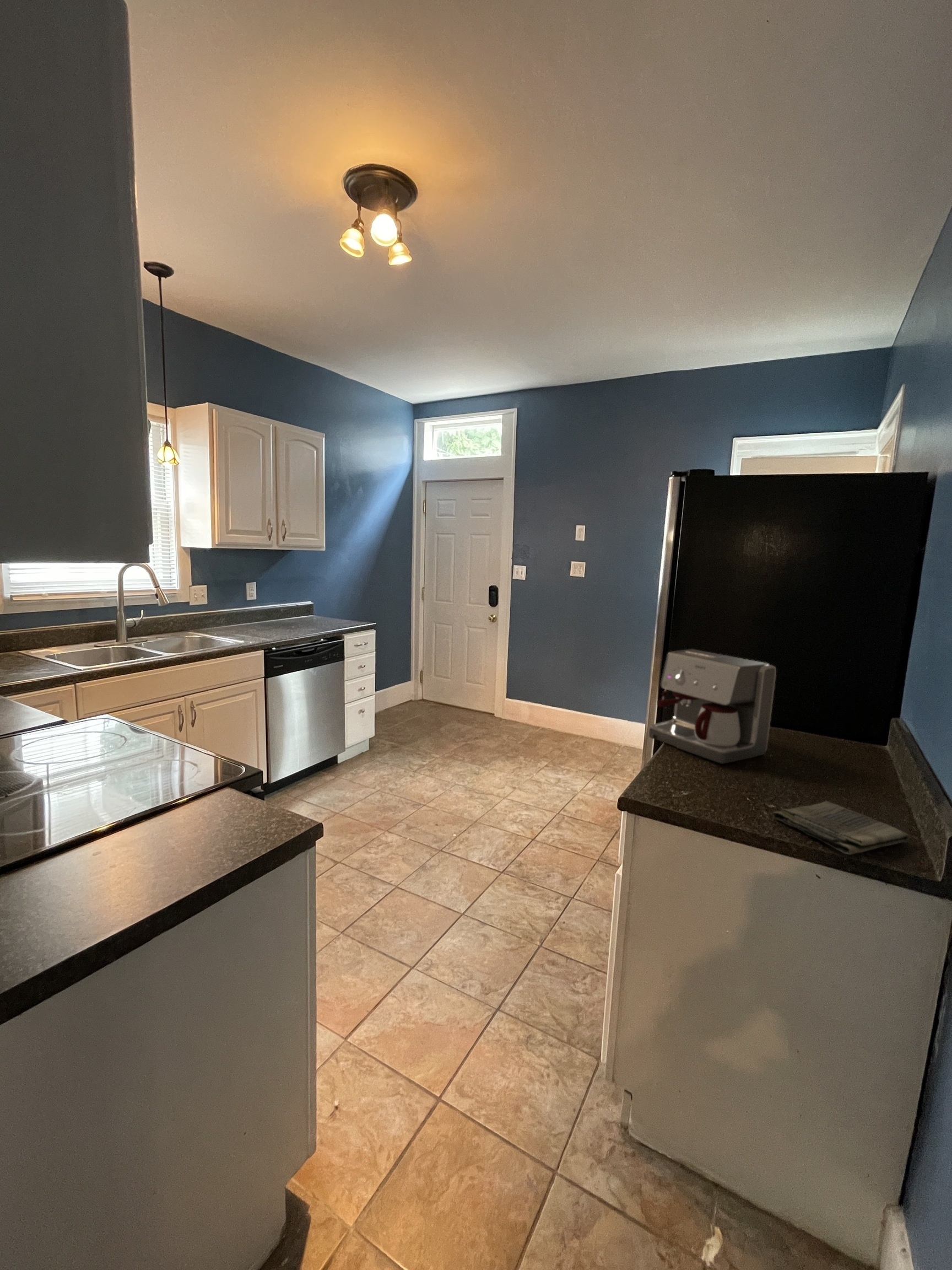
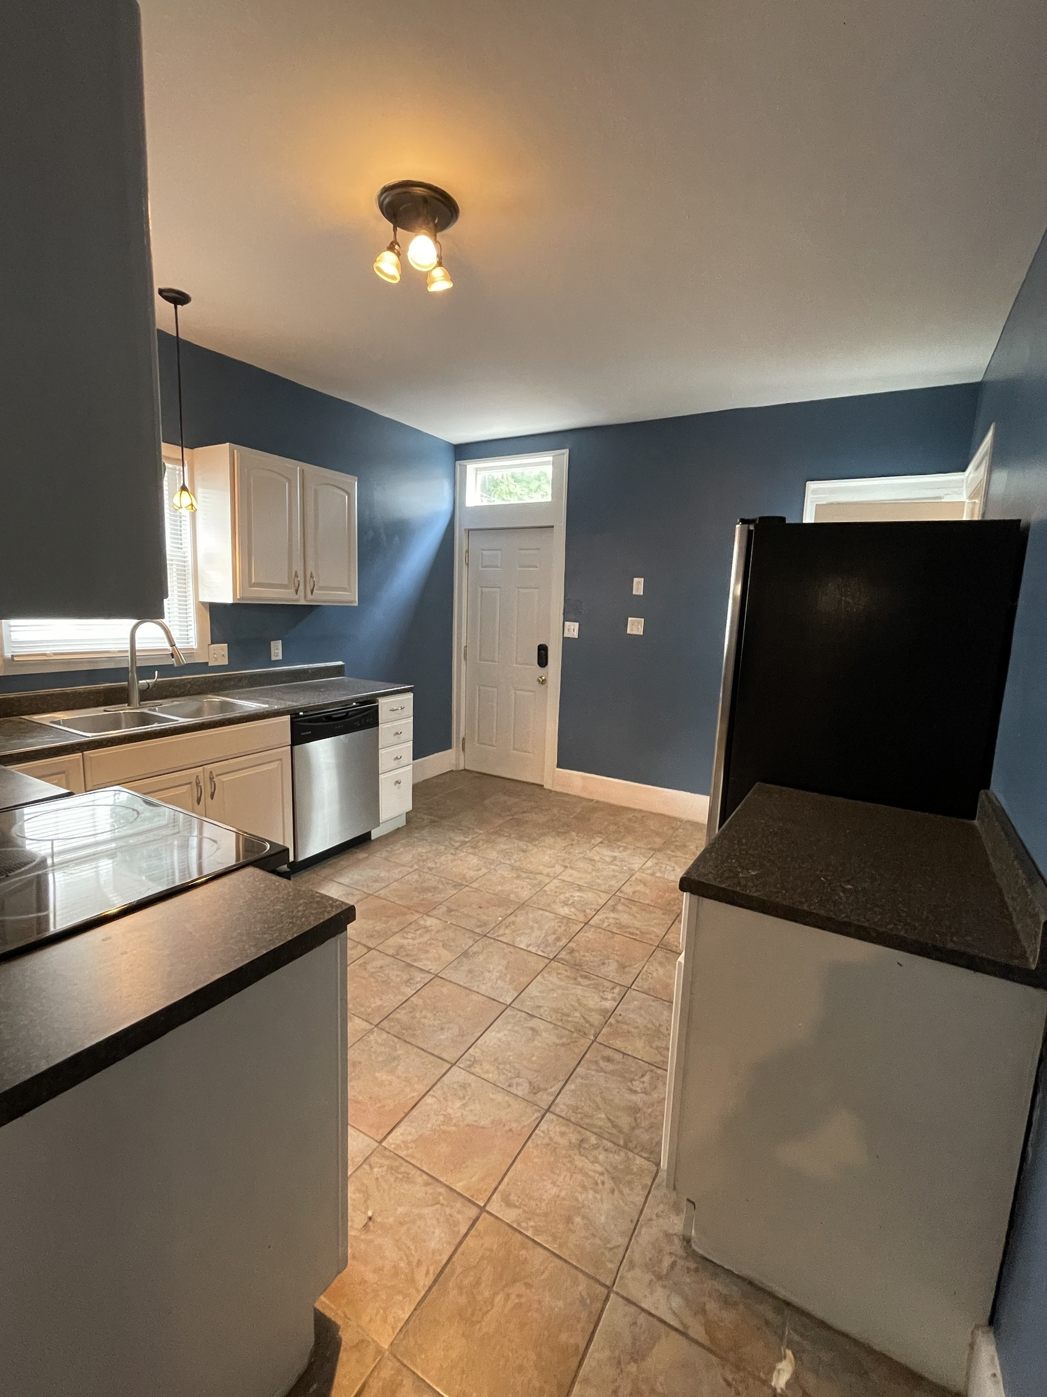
- coffee maker [648,649,777,765]
- dish towel [772,800,911,855]
